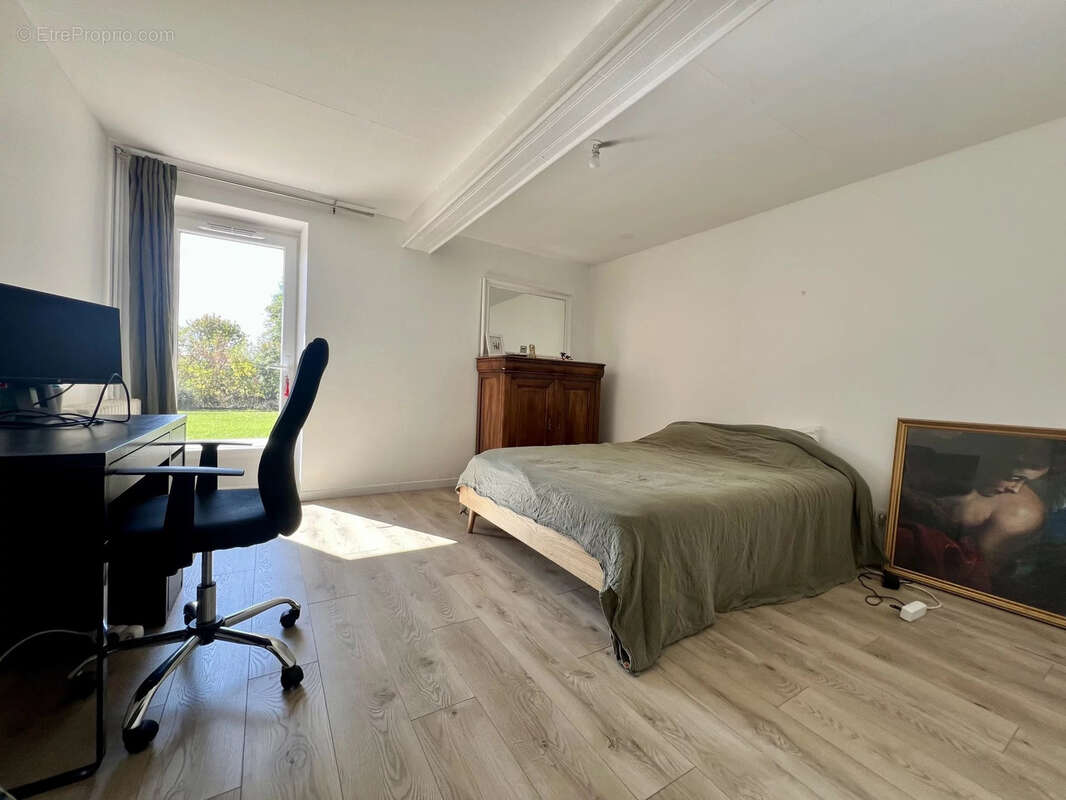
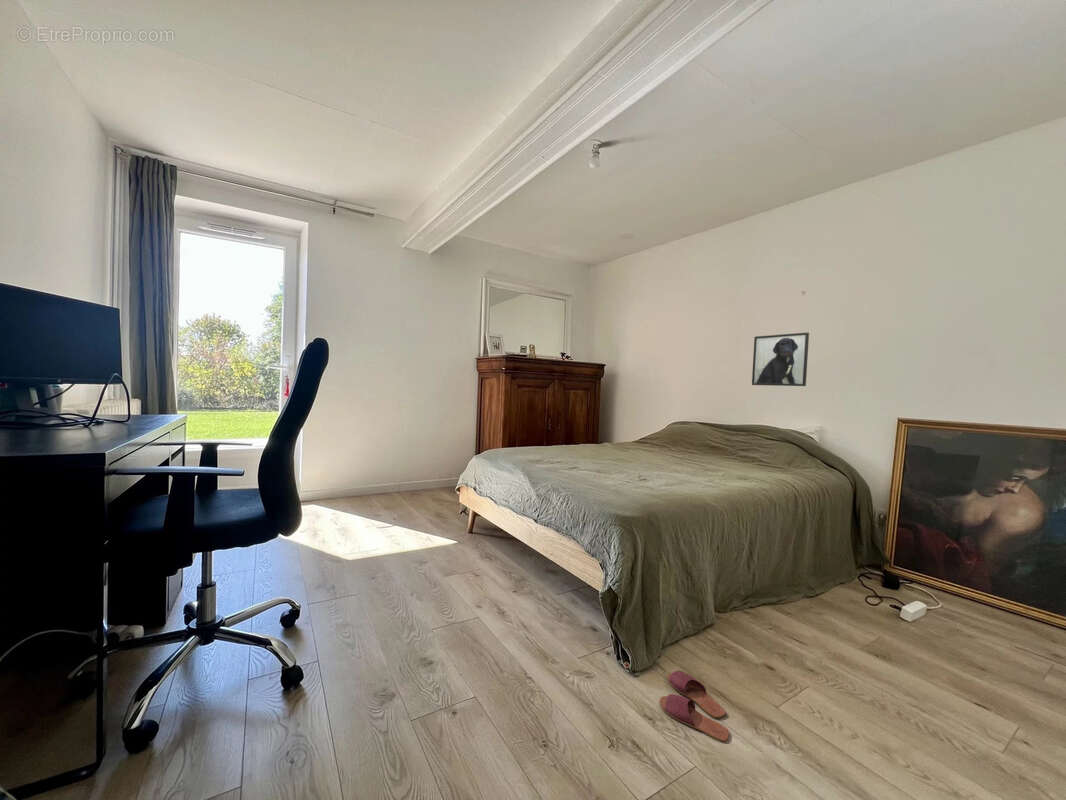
+ slippers [659,670,730,743]
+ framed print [751,331,810,387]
